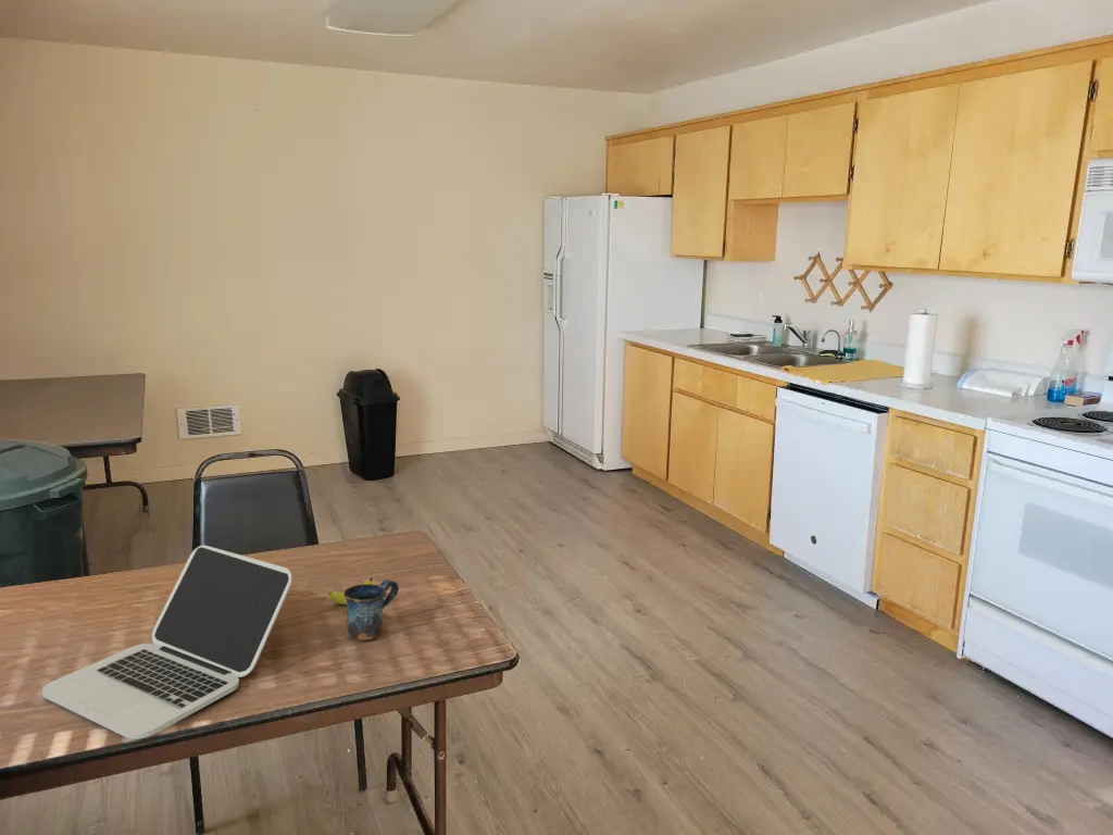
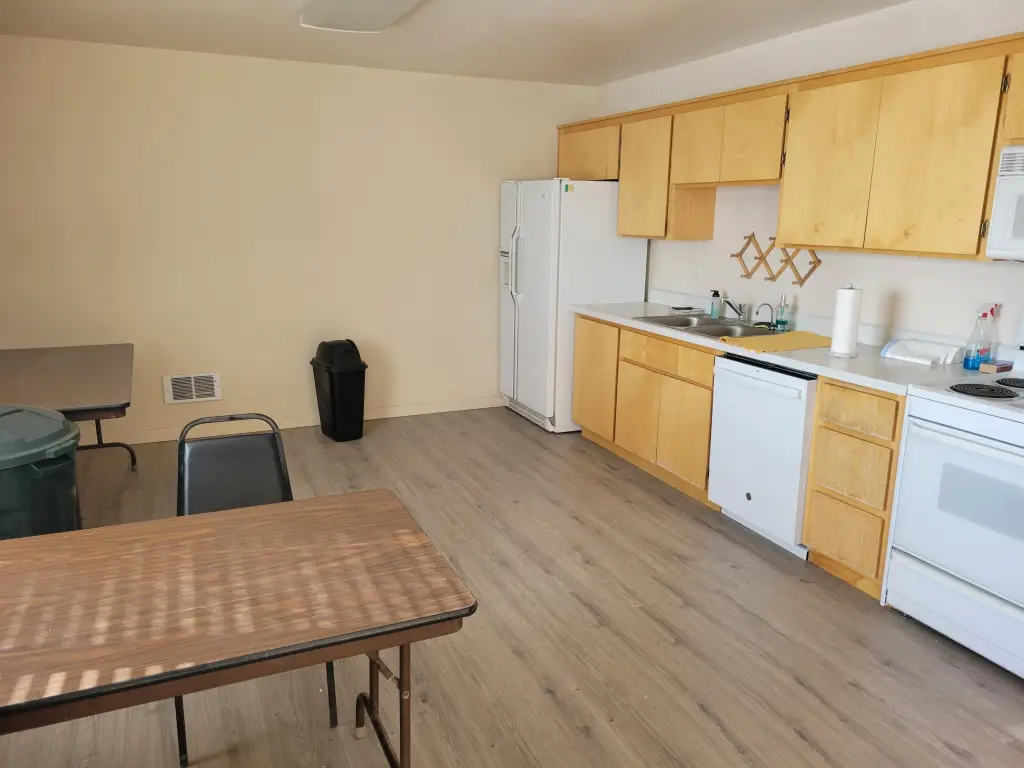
- mug [343,578,400,641]
- laptop [41,545,293,740]
- banana [327,577,374,606]
